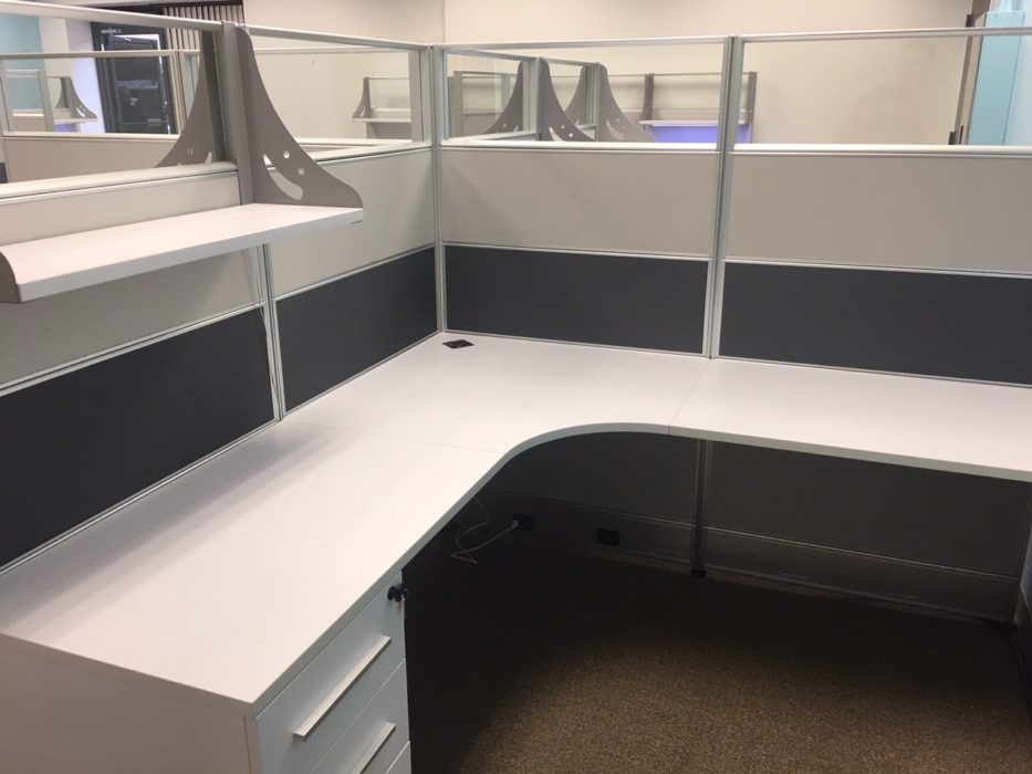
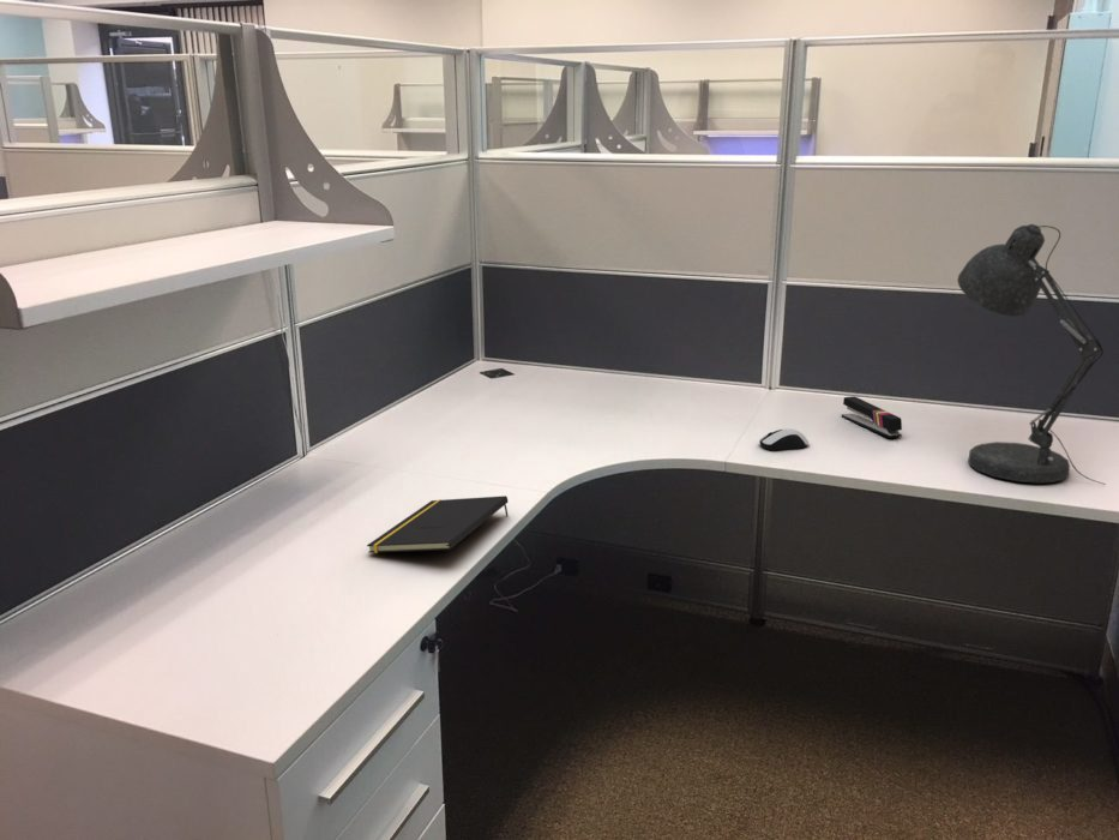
+ stapler [841,395,903,439]
+ notepad [366,494,510,554]
+ computer mouse [758,427,810,452]
+ desk lamp [956,223,1107,486]
